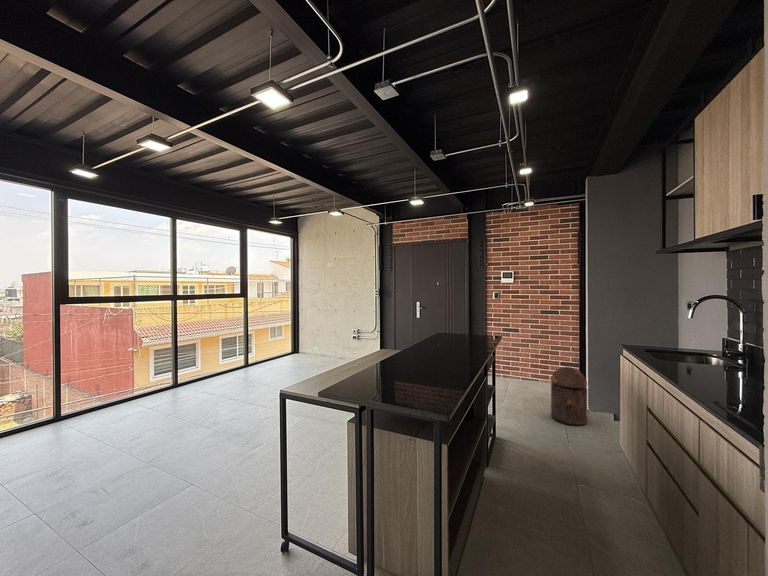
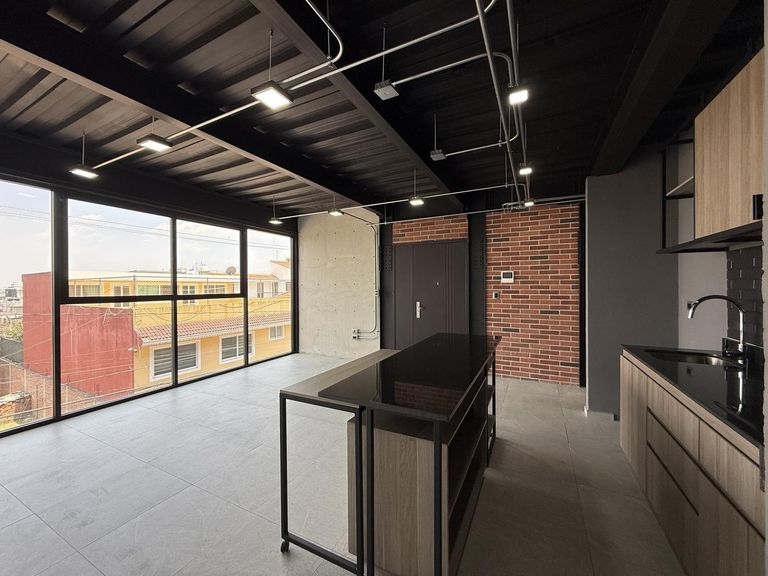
- trash can [550,366,588,427]
